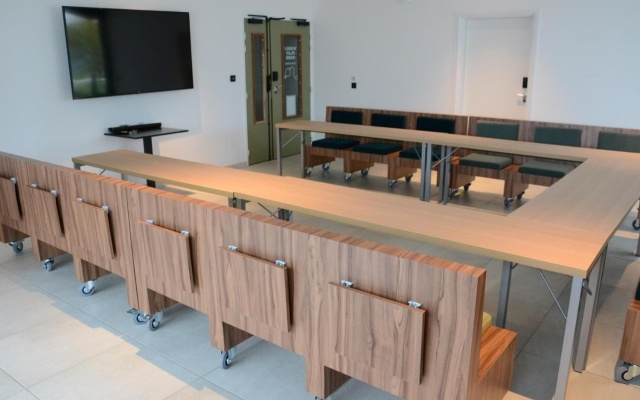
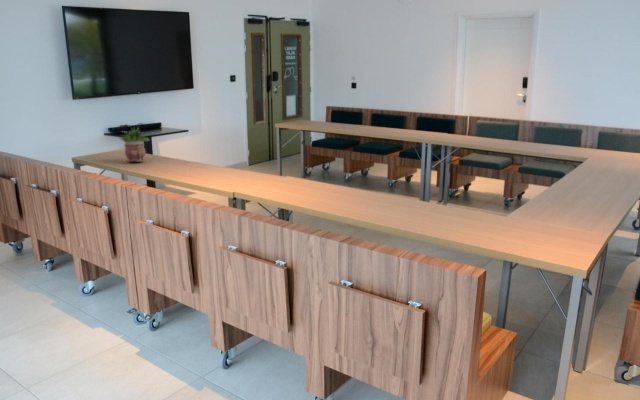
+ potted plant [118,126,151,163]
